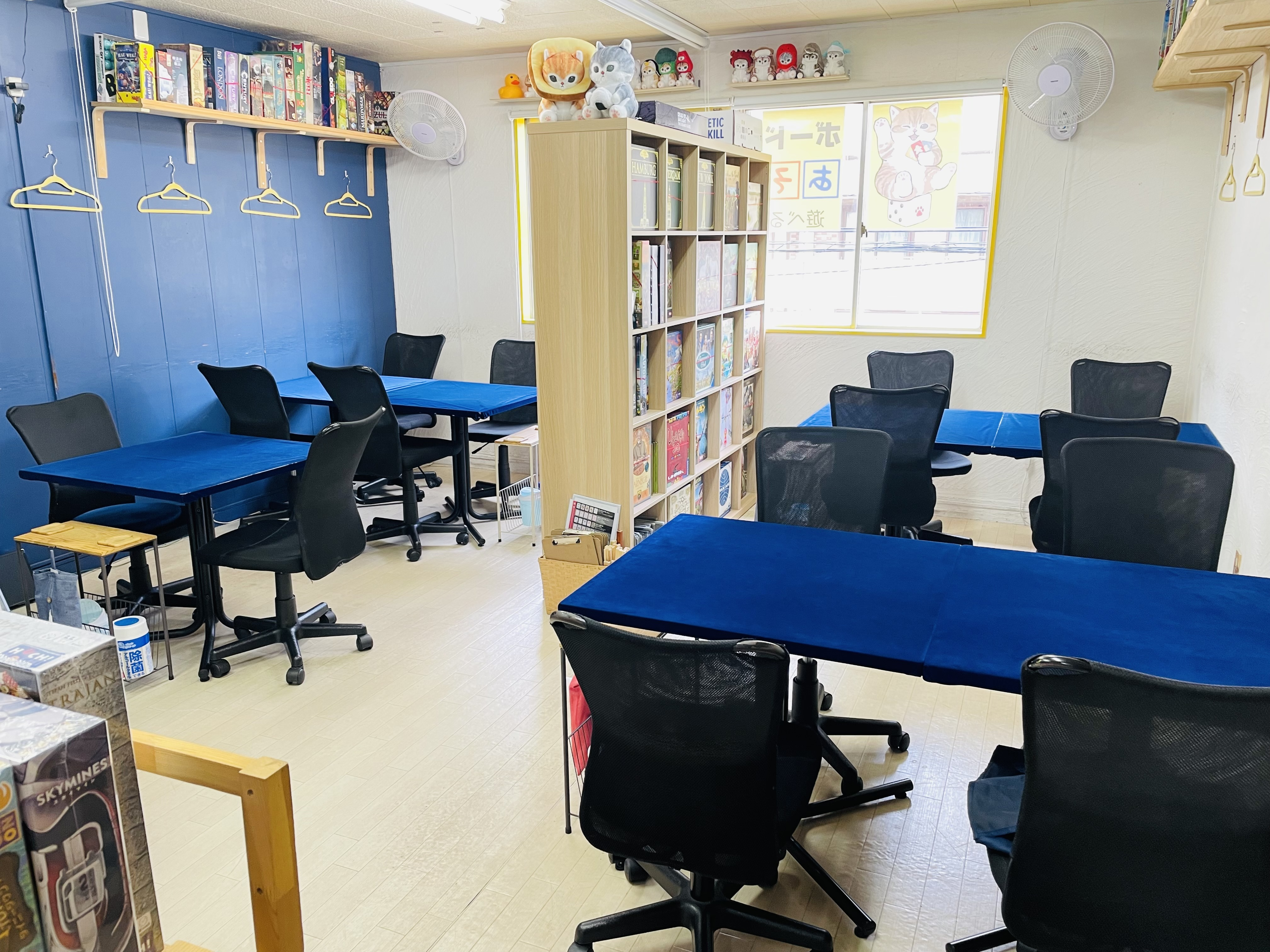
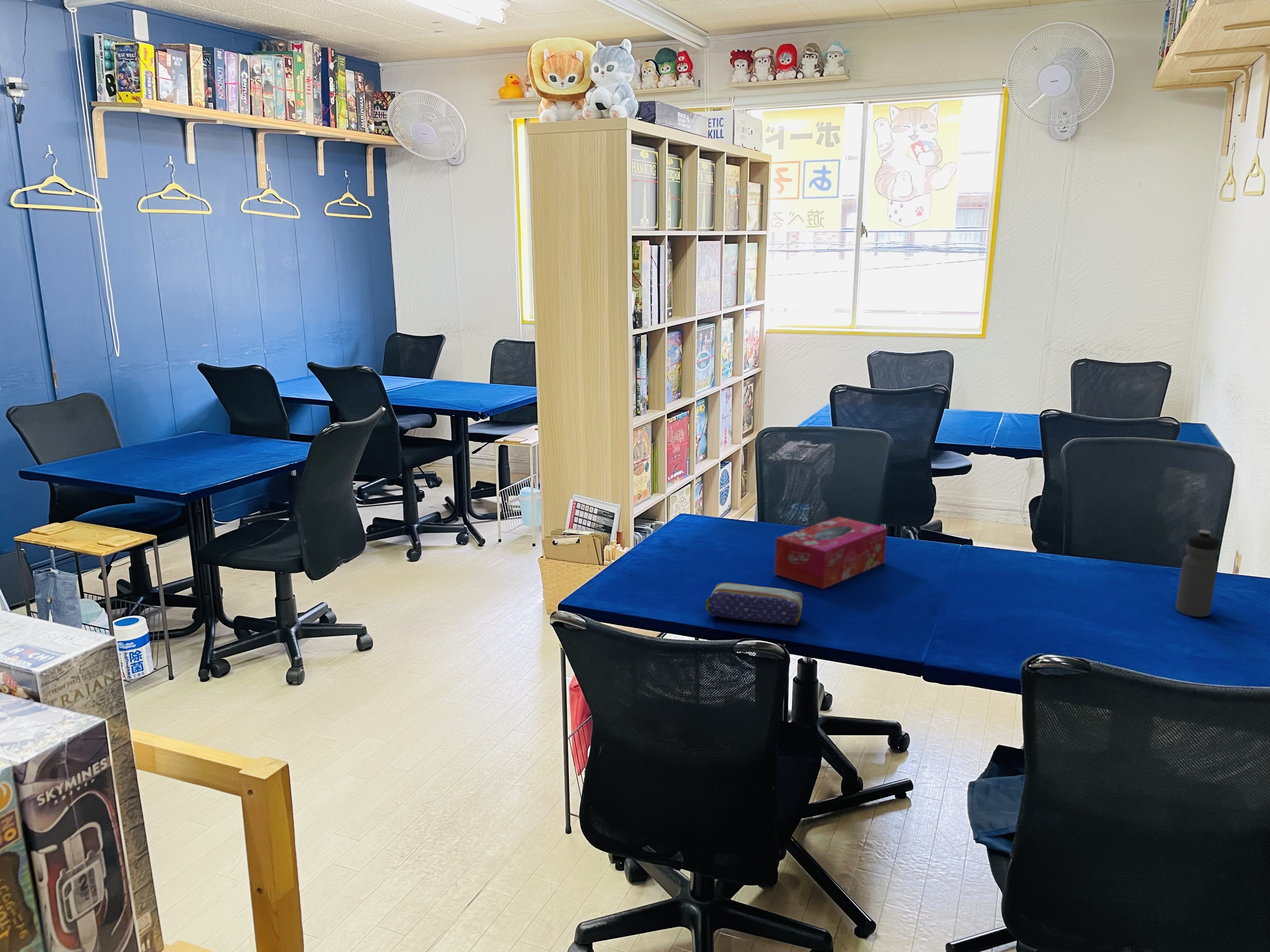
+ tissue box [774,516,887,589]
+ water bottle [1175,530,1220,617]
+ pencil case [705,582,804,626]
